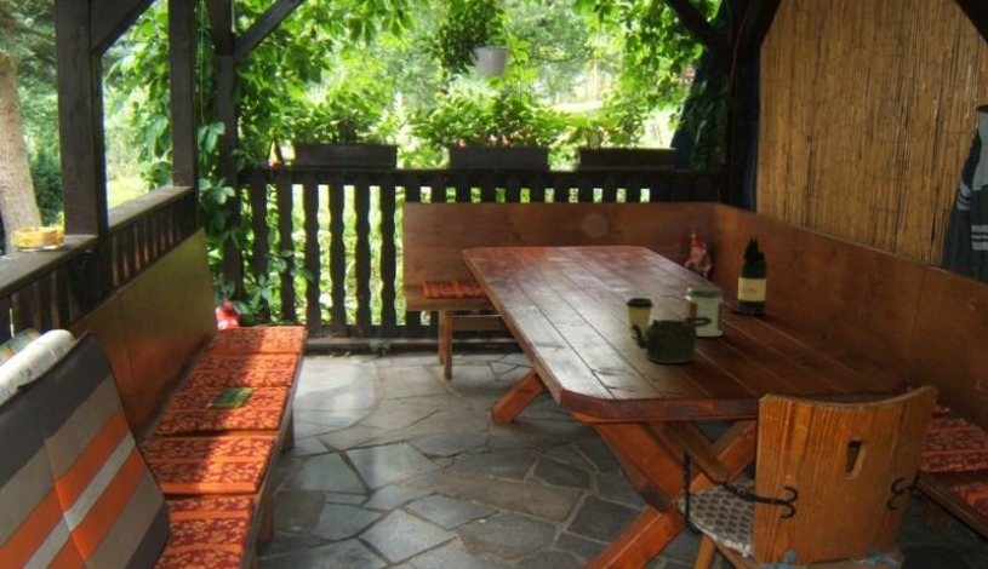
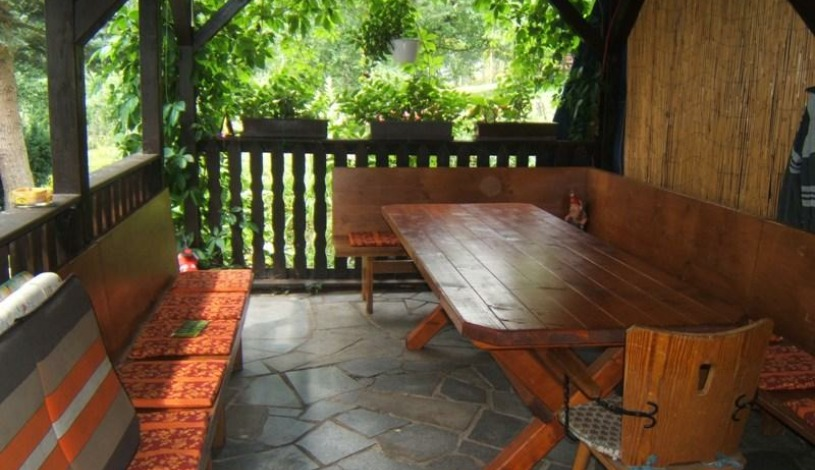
- coffee cup [624,297,655,339]
- jar [684,284,725,338]
- teapot [632,317,712,364]
- bottle [729,234,769,317]
